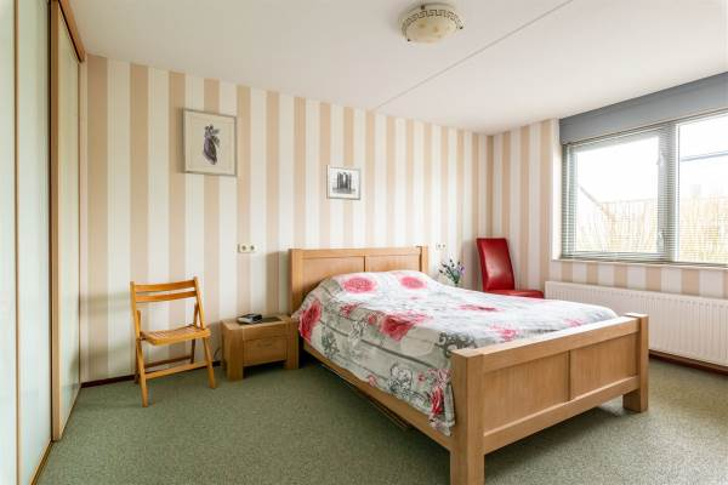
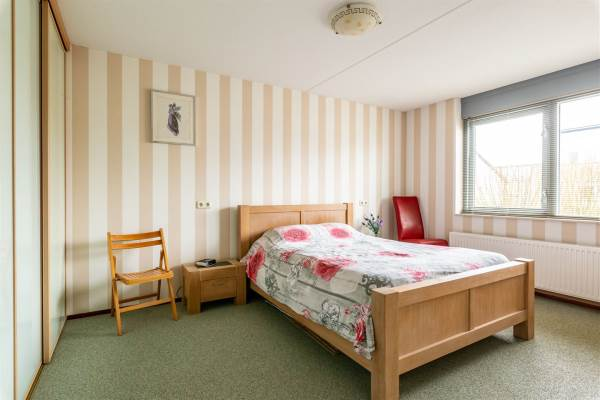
- wall art [325,164,362,201]
